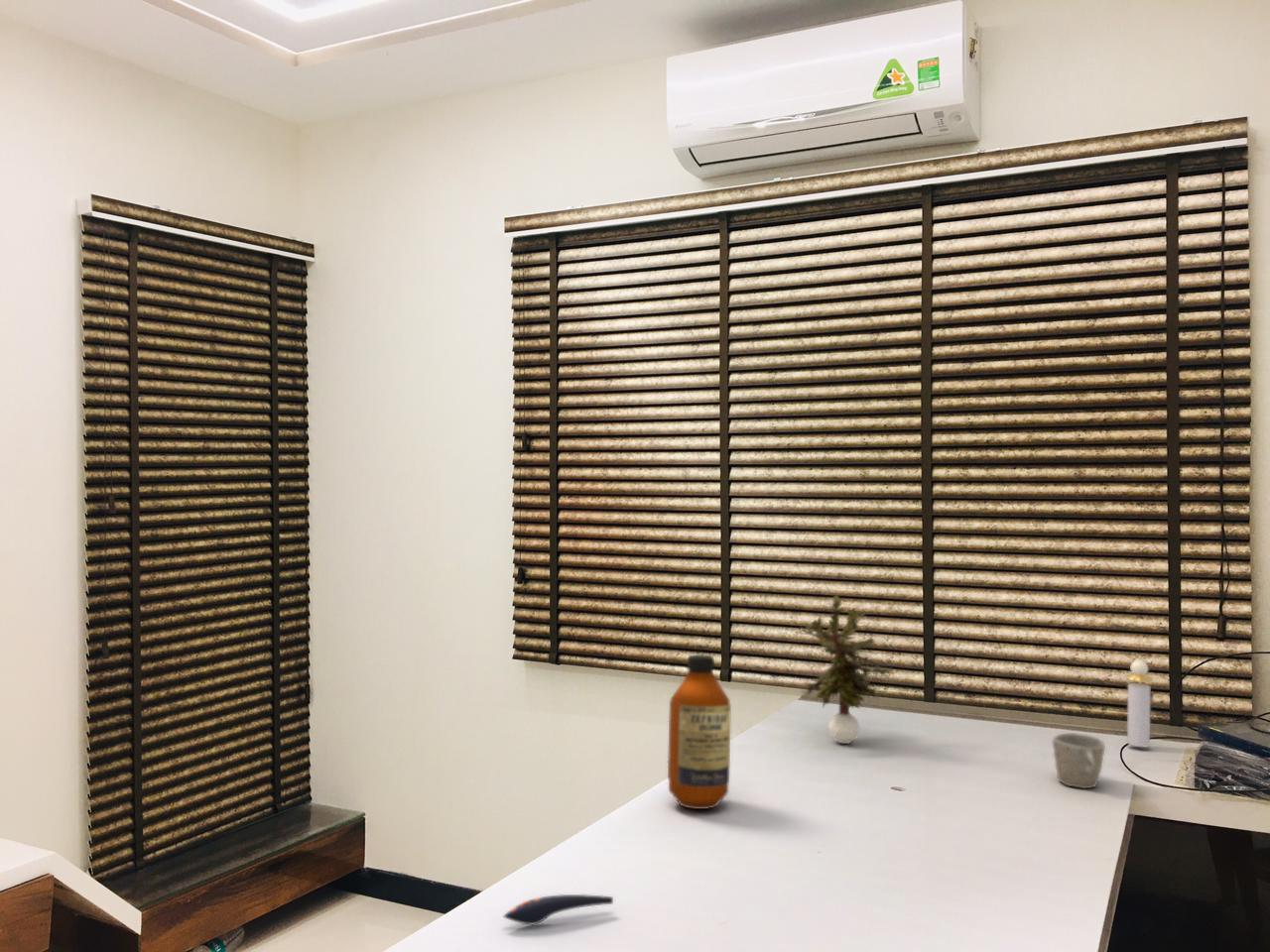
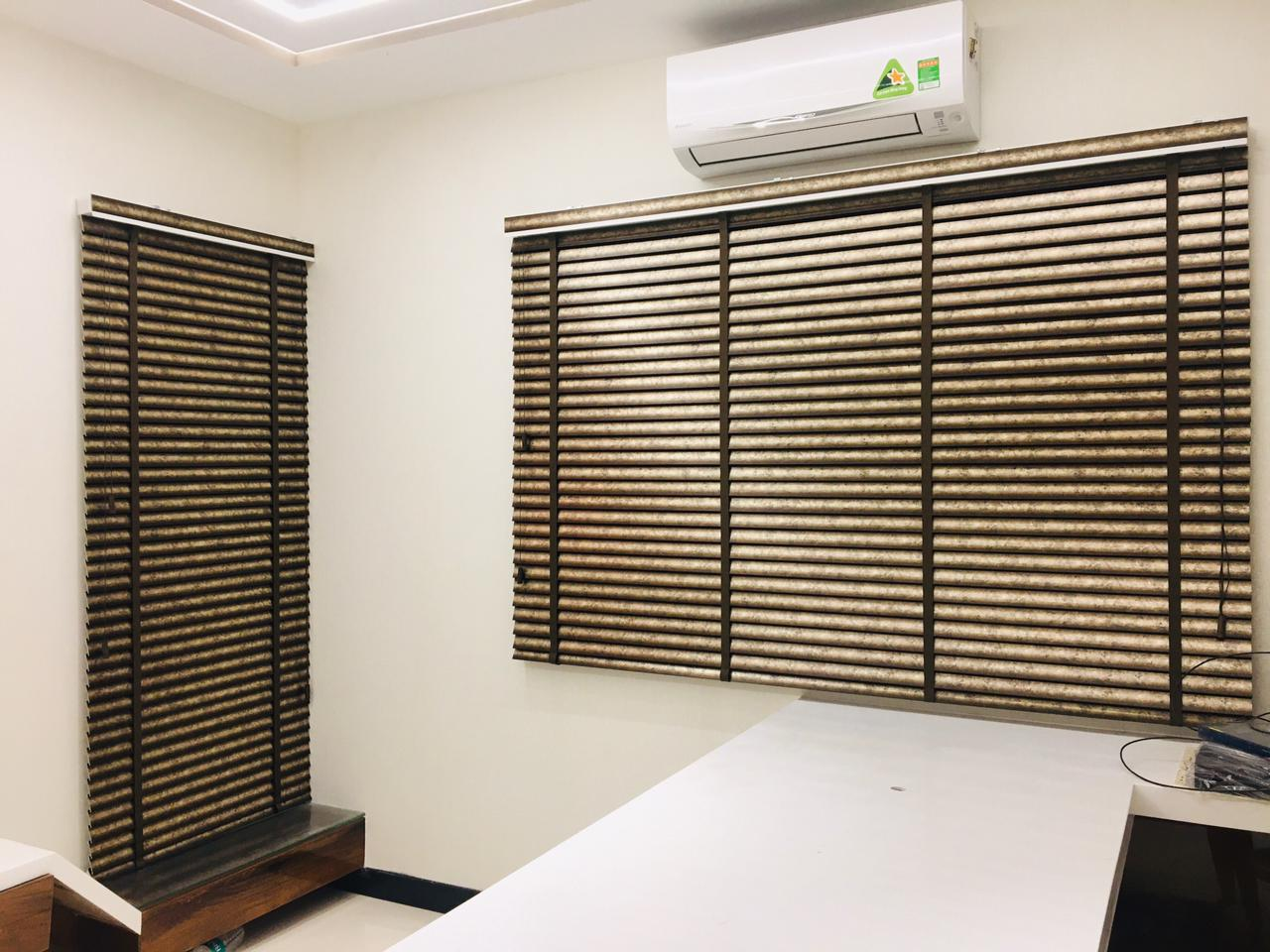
- potted plant [799,593,896,745]
- perfume bottle [1124,658,1155,748]
- mug [1052,732,1106,789]
- computer mouse [503,893,614,926]
- bottle [667,654,732,810]
